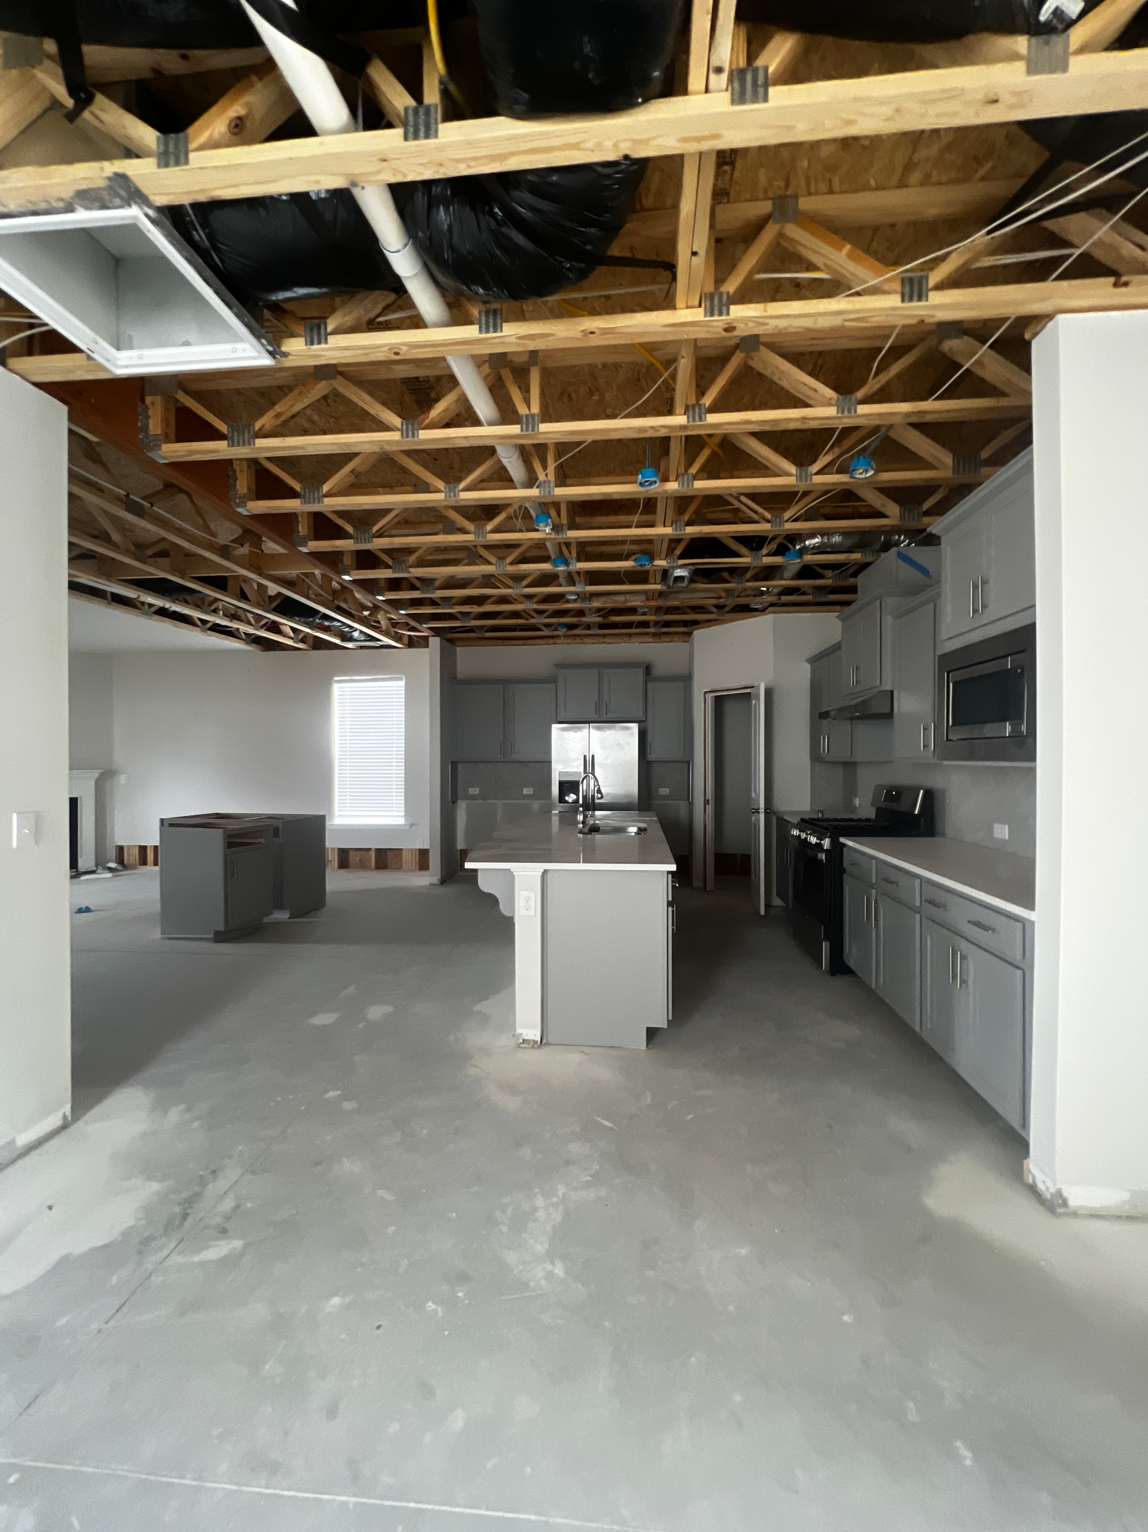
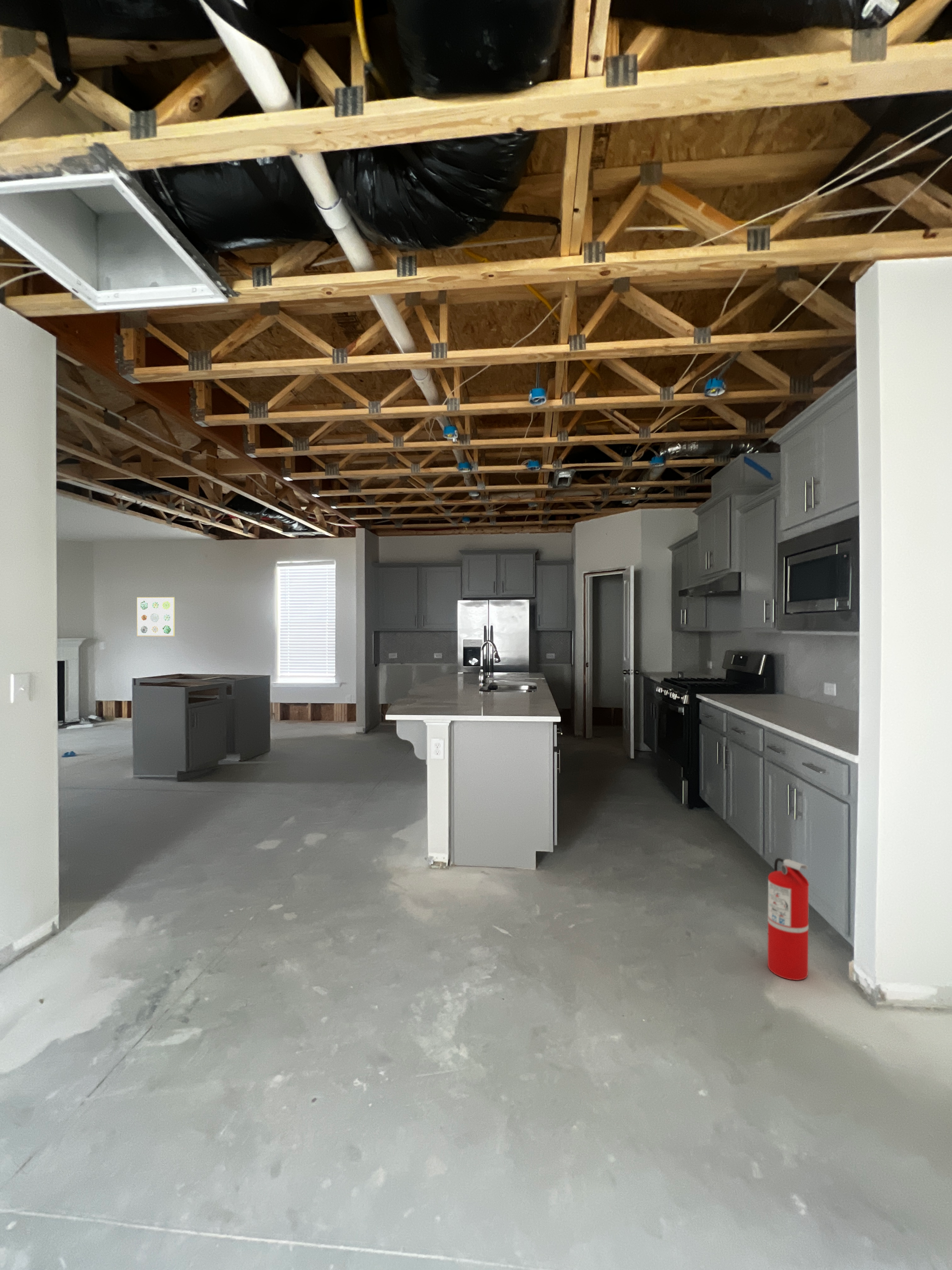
+ wall art [136,597,175,637]
+ fire extinguisher [767,857,810,981]
